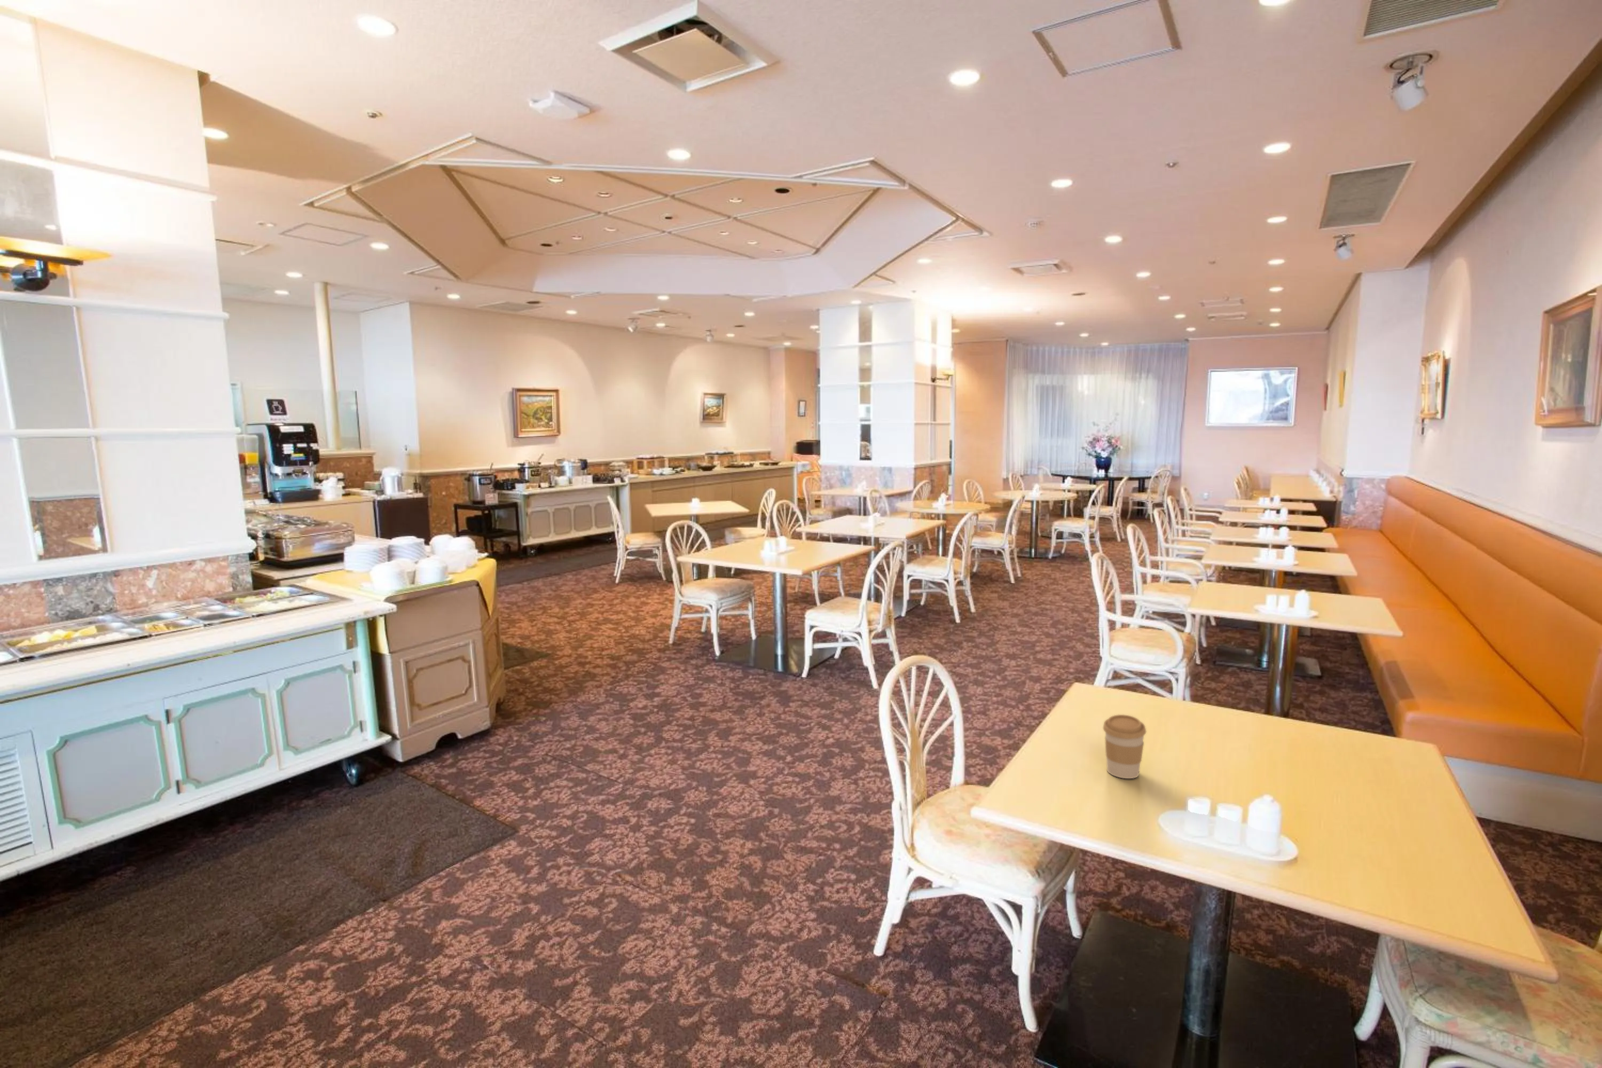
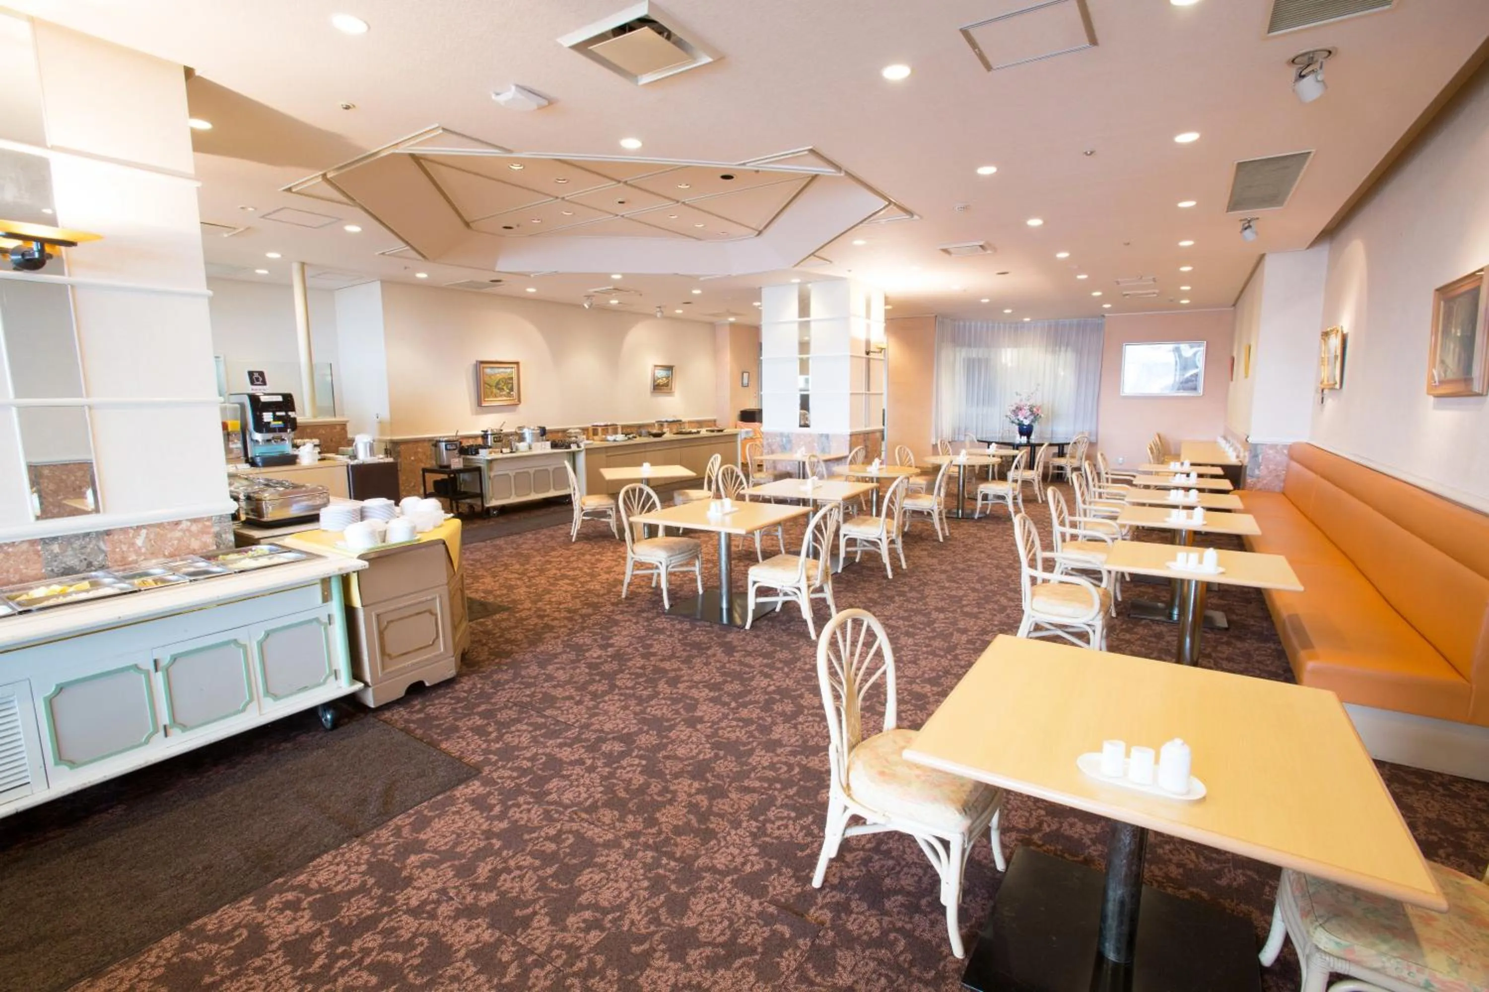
- coffee cup [1103,714,1147,780]
